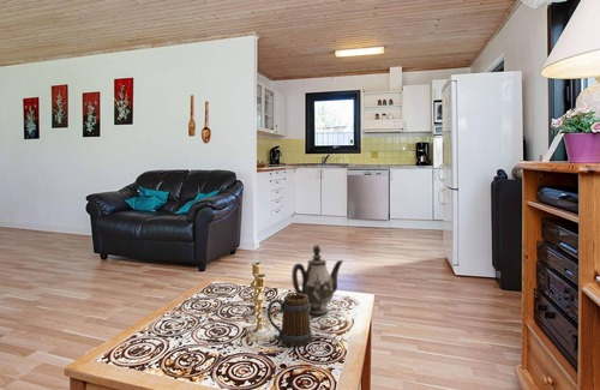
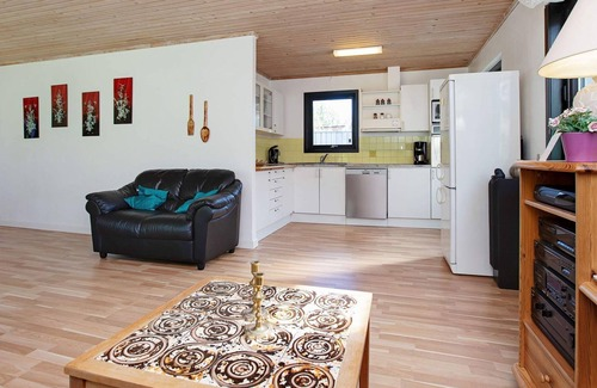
- teapot [290,244,344,316]
- mug [266,293,313,347]
